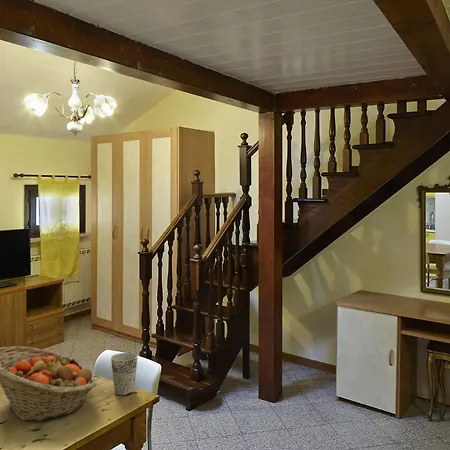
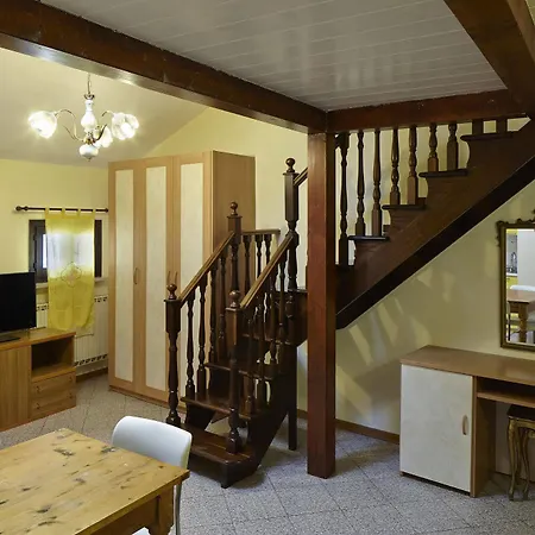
- cup [110,352,139,396]
- fruit basket [0,345,98,422]
